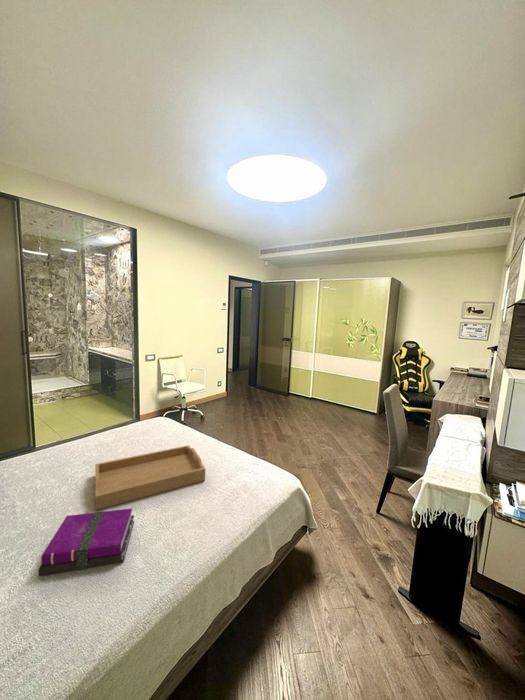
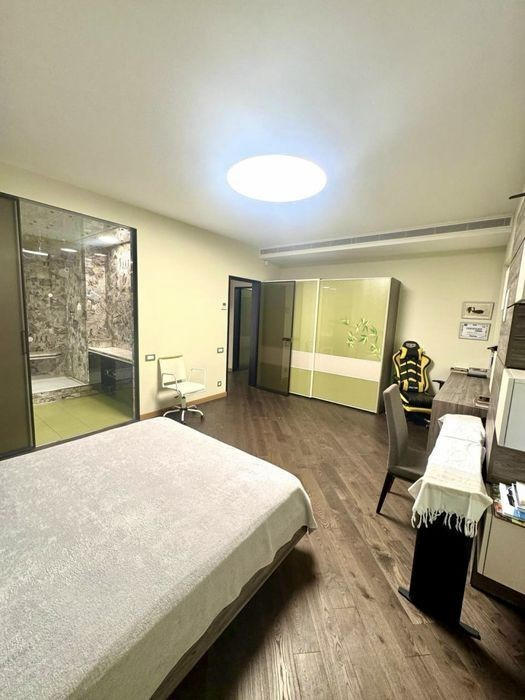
- hardback book [37,507,135,577]
- serving tray [94,444,206,511]
